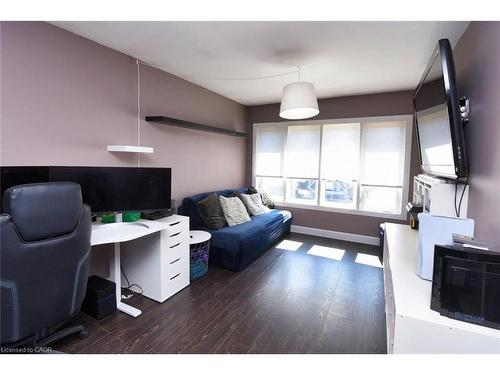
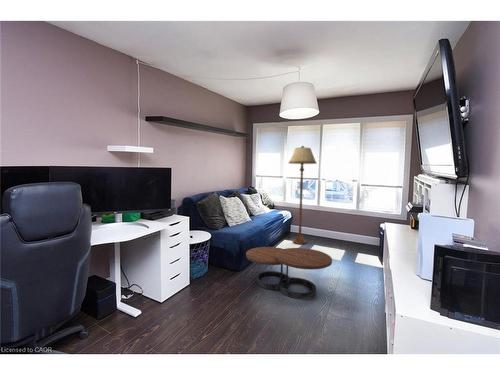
+ floor lamp [287,145,318,245]
+ coffee table [245,246,333,300]
